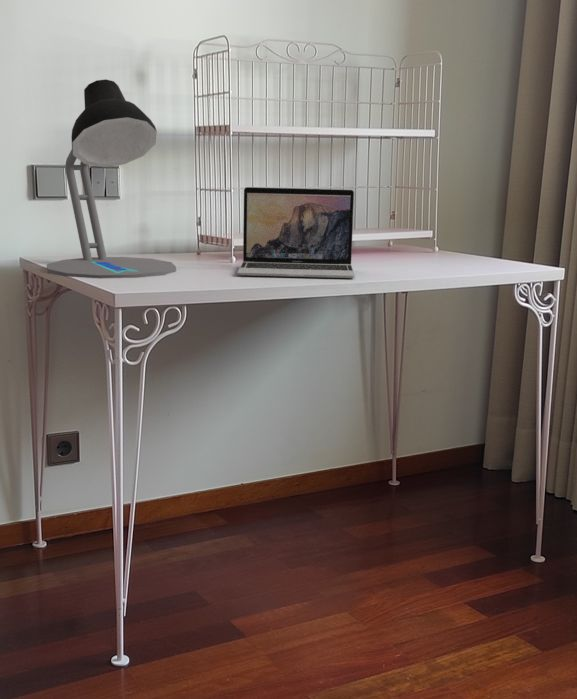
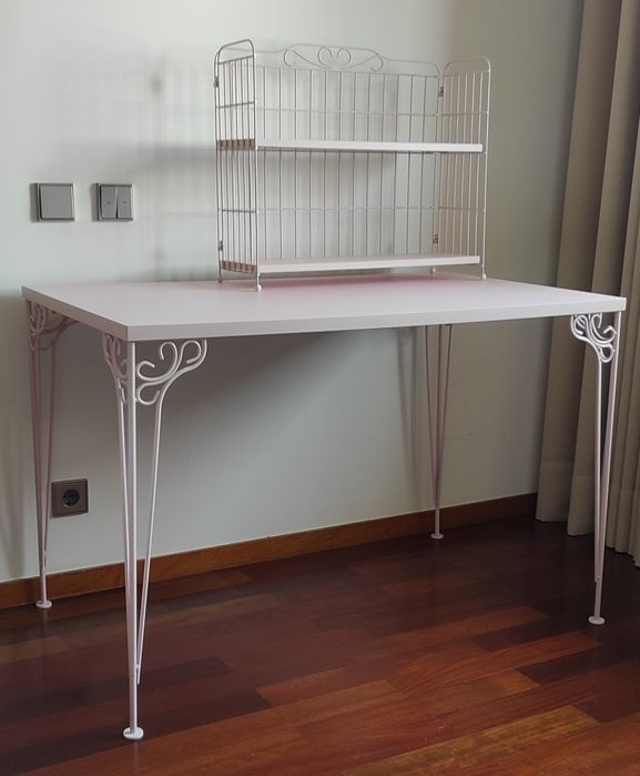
- desk lamp [46,78,177,279]
- laptop [237,186,356,279]
